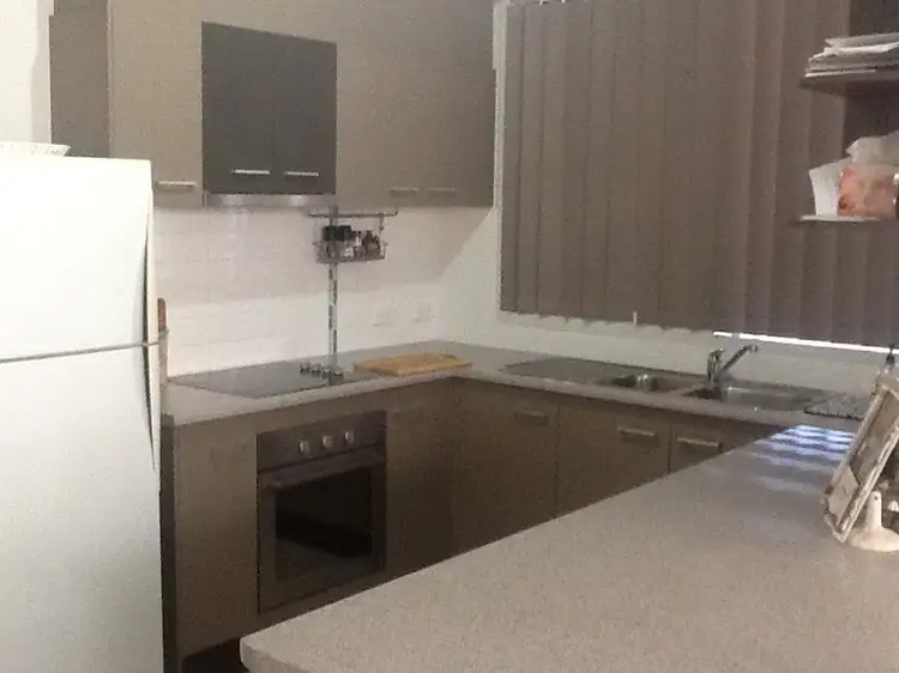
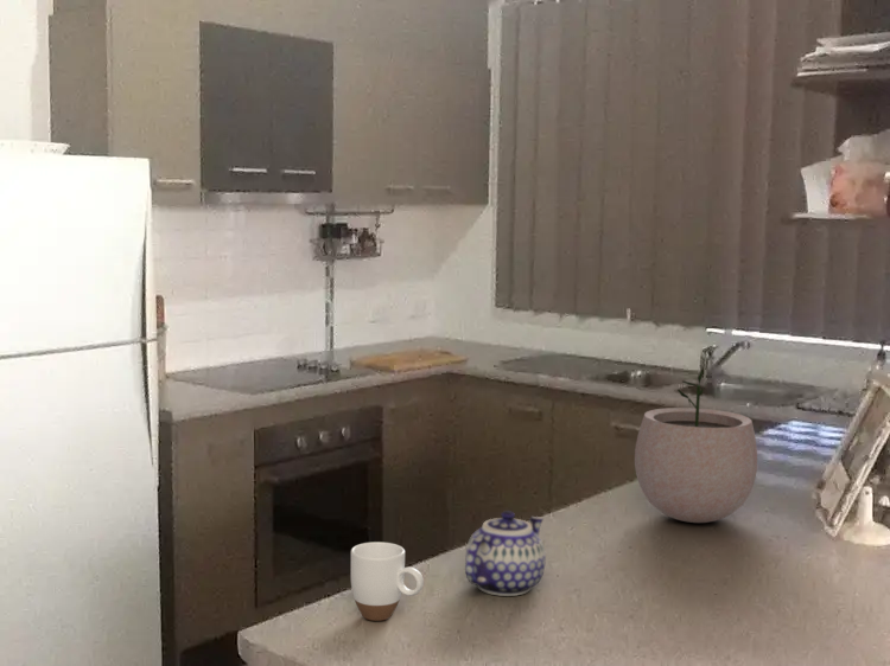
+ mug [350,540,425,622]
+ teapot [464,510,547,597]
+ plant pot [634,370,758,524]
